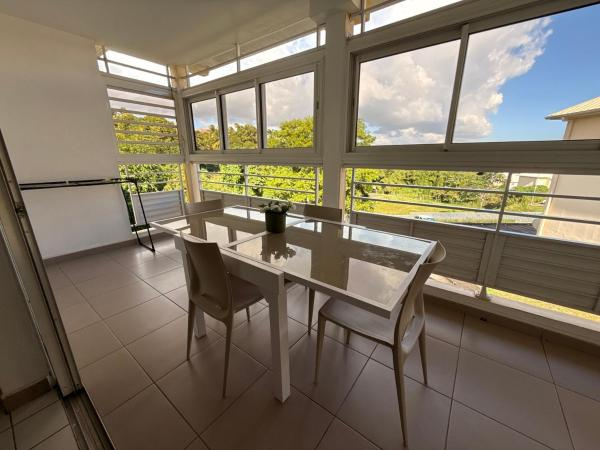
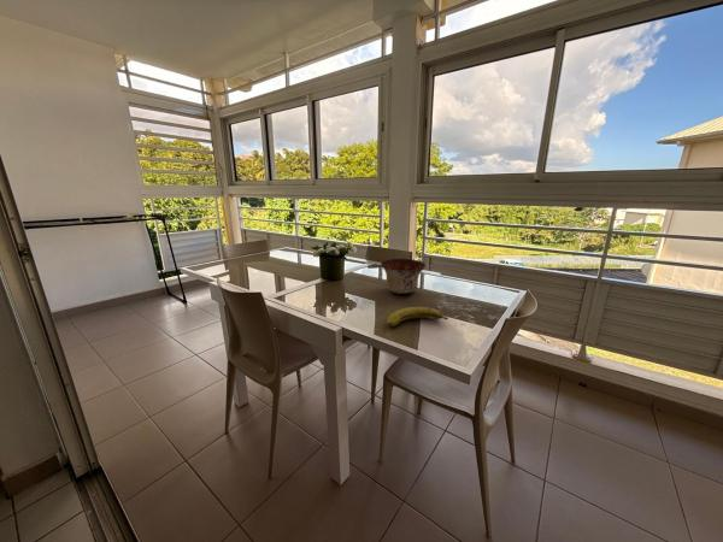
+ bowl [380,258,427,295]
+ banana [386,306,449,328]
